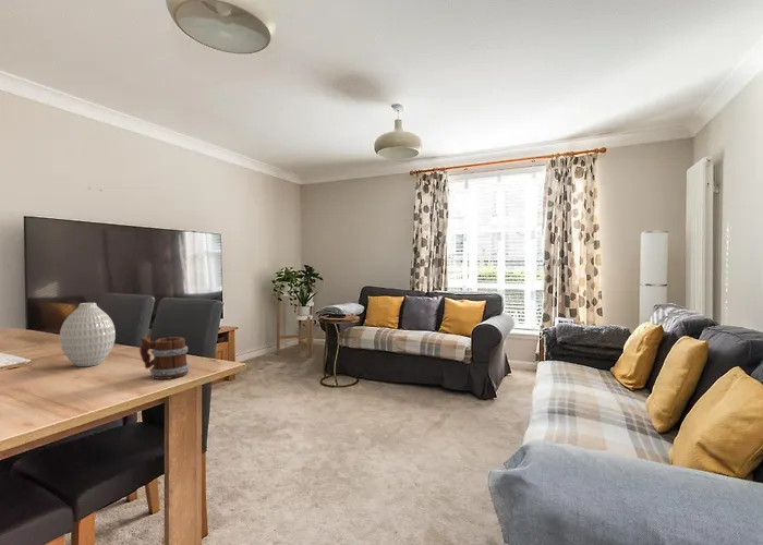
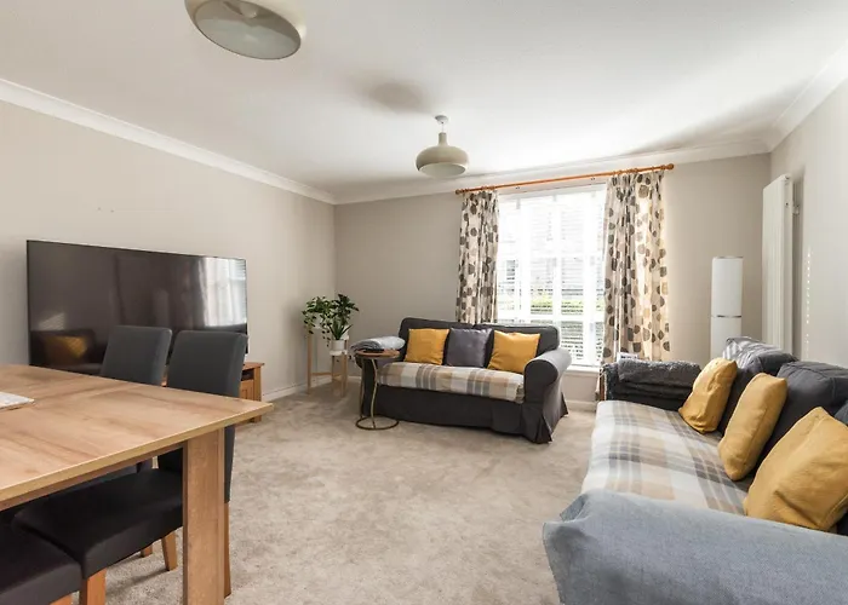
- mug [138,336,191,380]
- vase [59,302,117,367]
